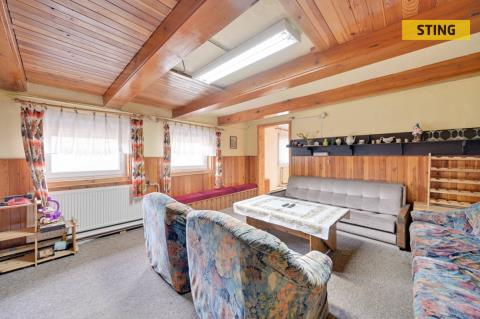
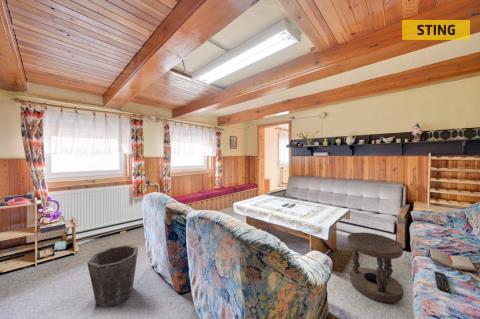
+ remote control [433,270,451,294]
+ paperback book [427,248,479,272]
+ stool [346,232,404,304]
+ waste bin [86,244,139,308]
